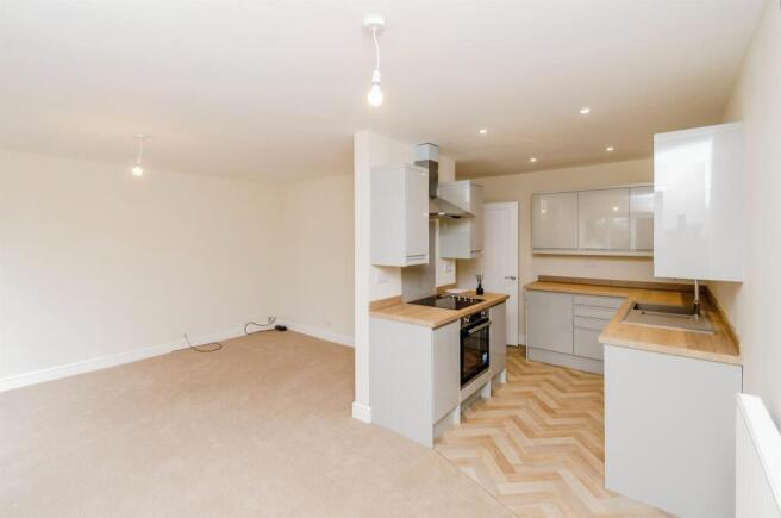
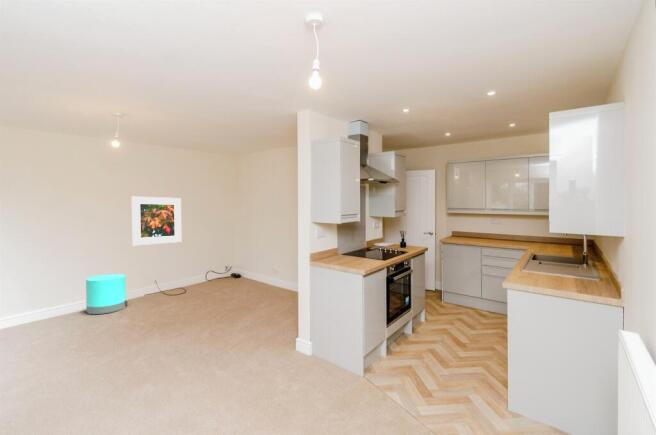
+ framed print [131,195,182,246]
+ trash can [85,273,128,315]
